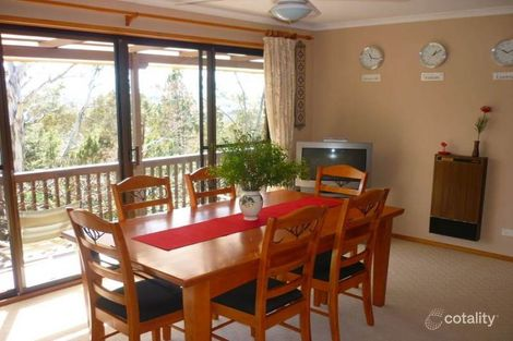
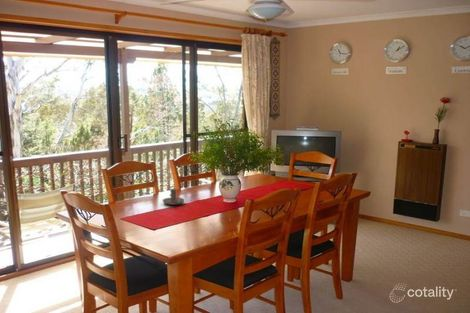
+ candle holder [161,188,185,206]
